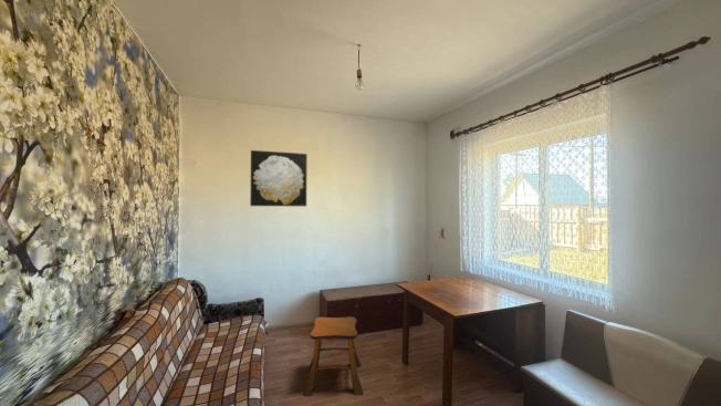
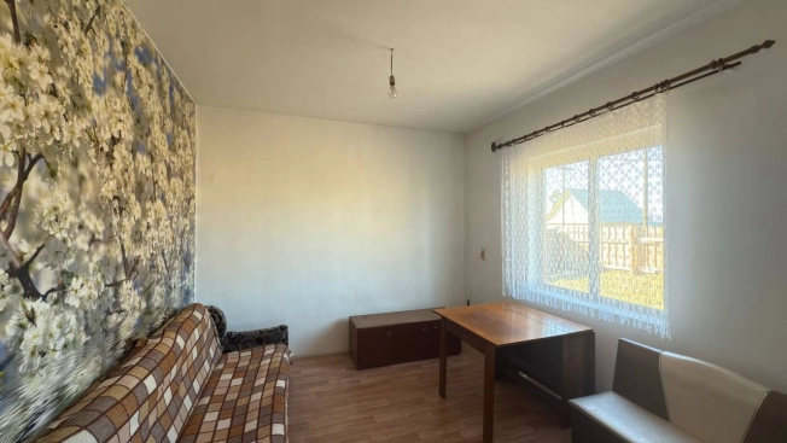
- stool [302,315,364,397]
- wall art [249,149,309,207]
